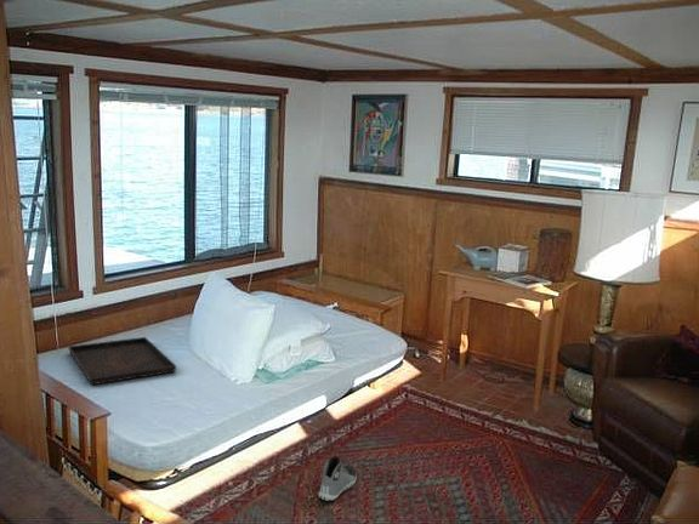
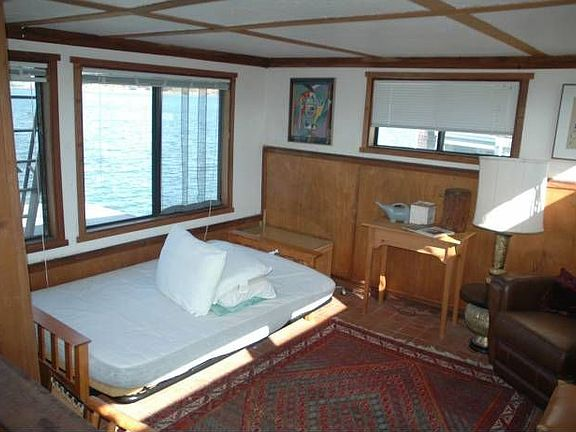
- serving tray [67,336,177,386]
- sneaker [317,455,358,502]
